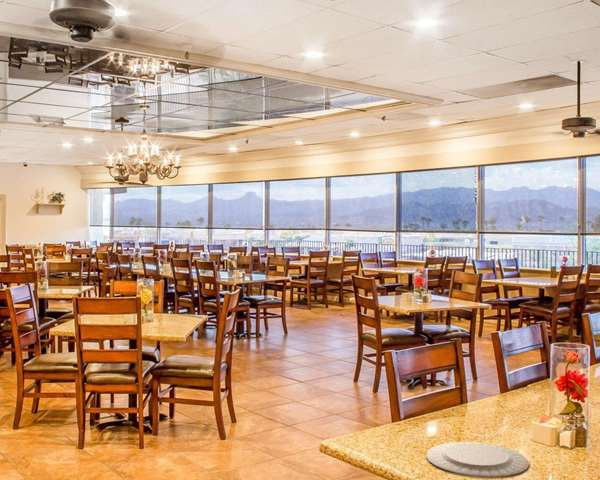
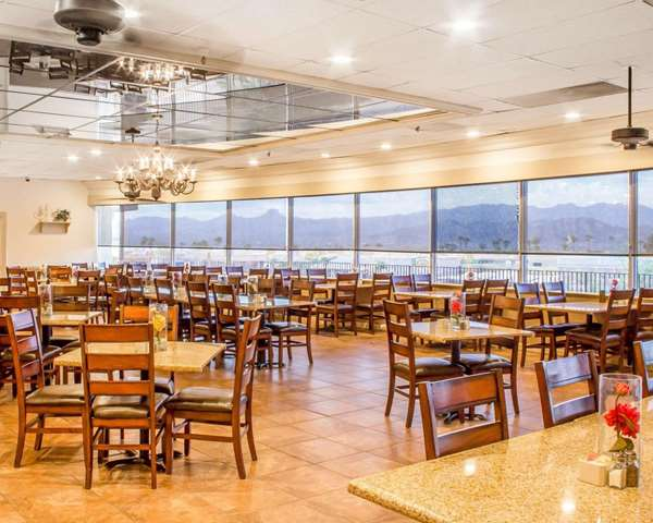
- chinaware [425,441,530,478]
